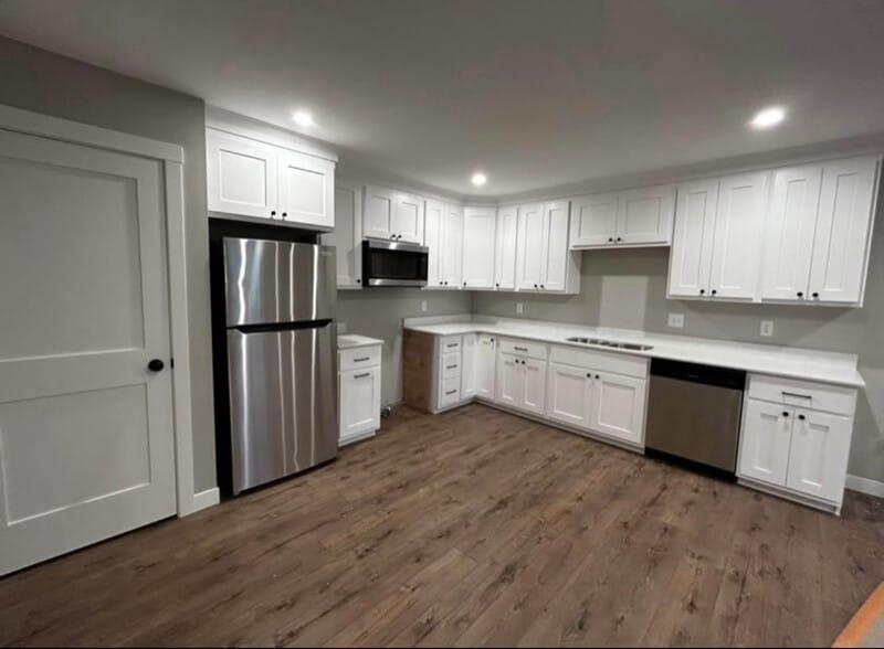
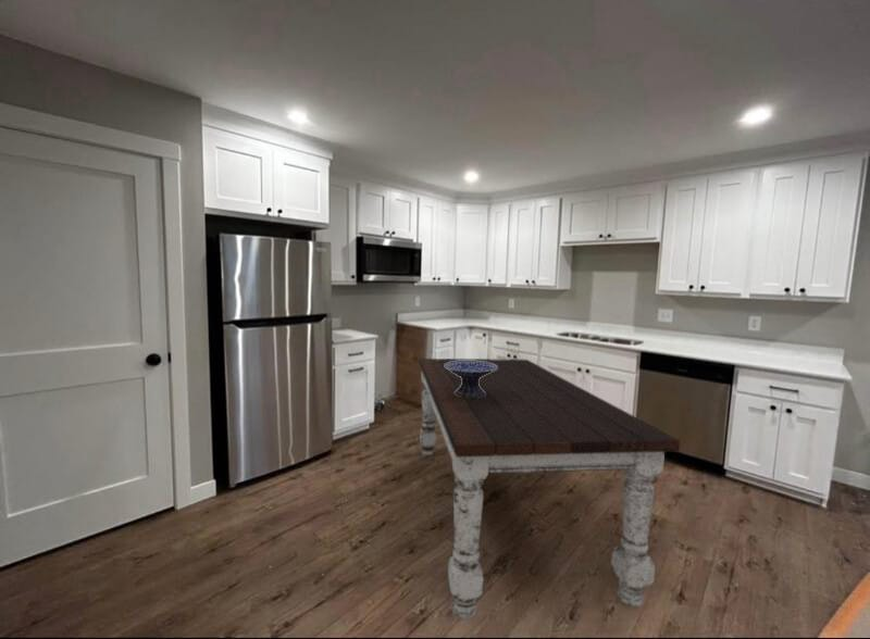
+ decorative bowl [445,361,497,398]
+ dining table [418,358,681,621]
